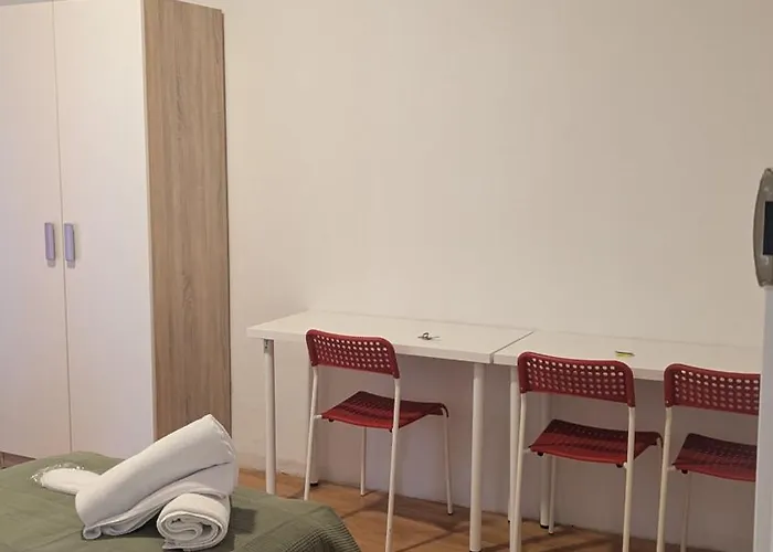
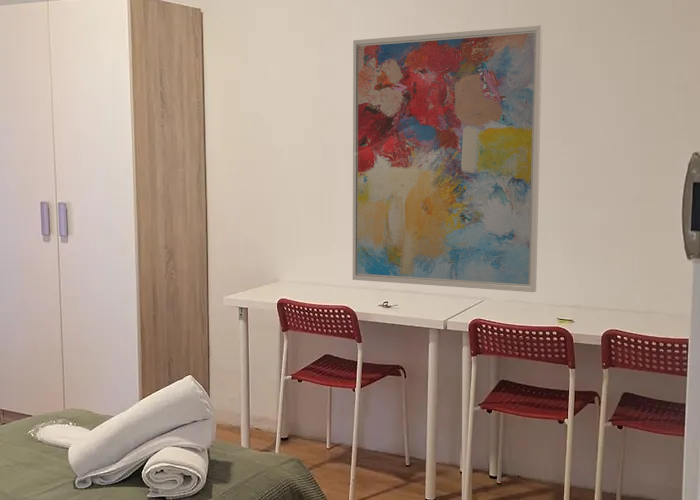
+ wall art [352,24,544,293]
